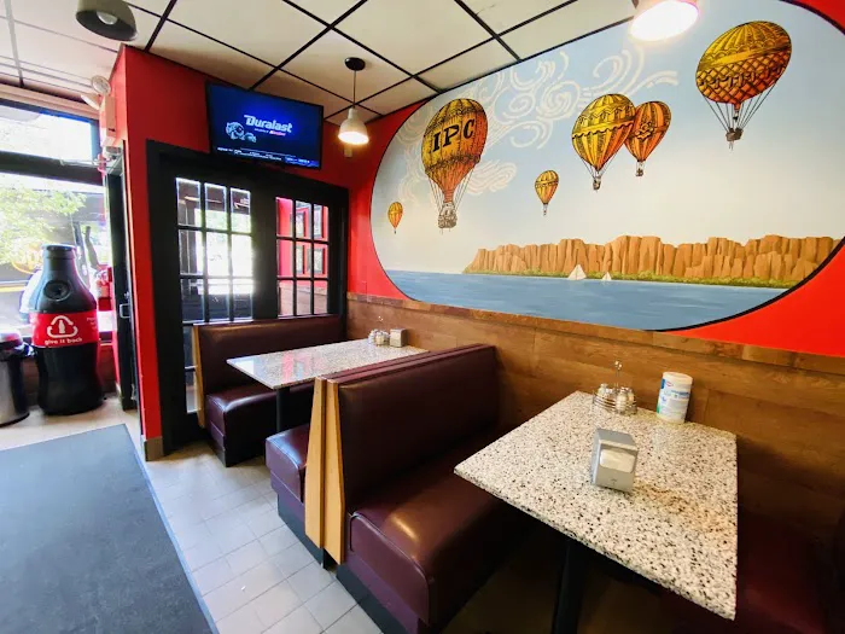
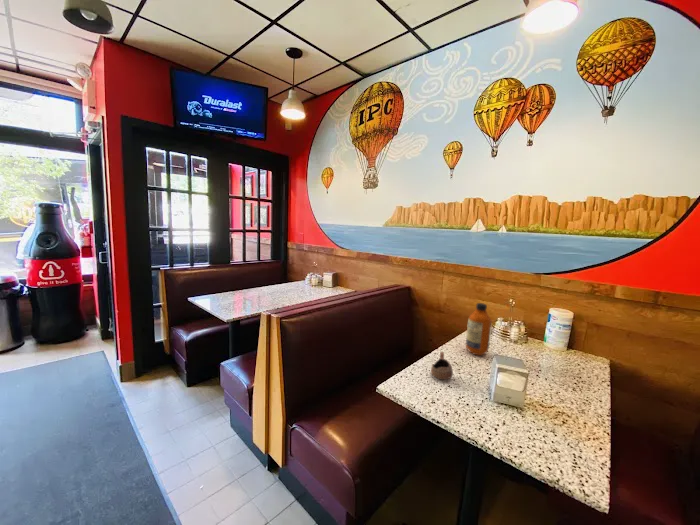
+ bottle [465,302,493,357]
+ cup [430,351,454,381]
